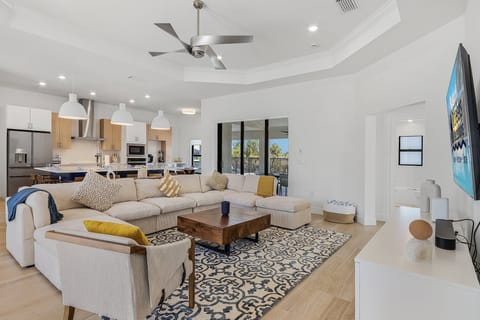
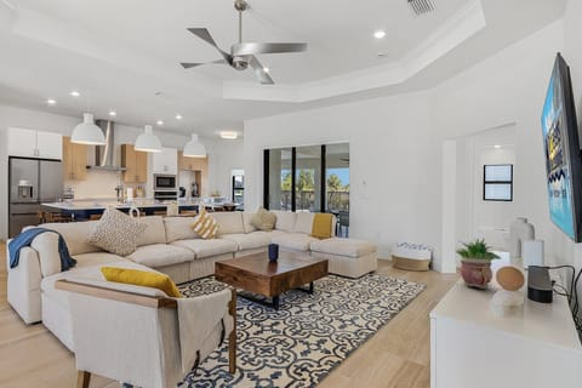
+ potted plant [455,238,502,290]
